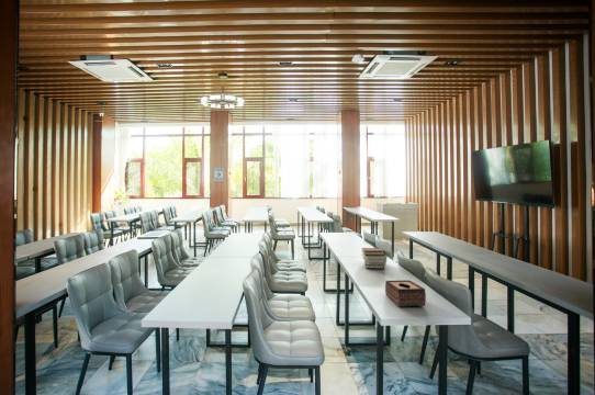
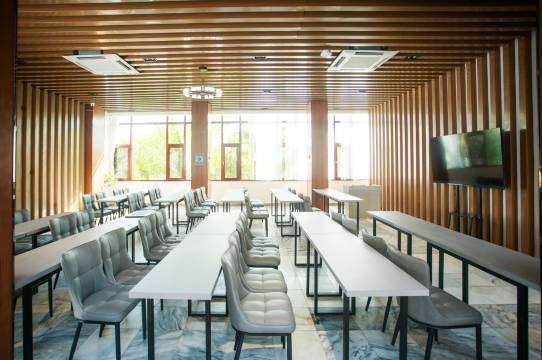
- book stack [361,247,388,270]
- tissue box [384,279,427,307]
